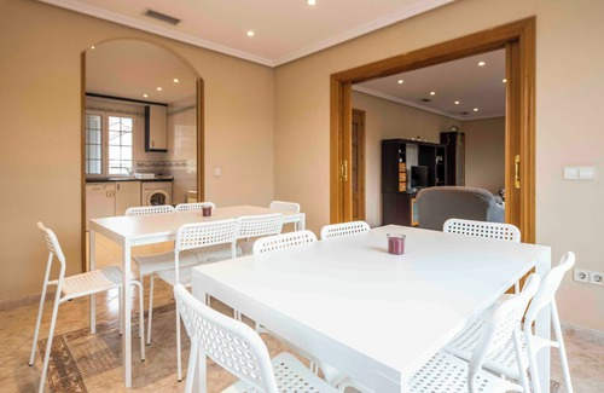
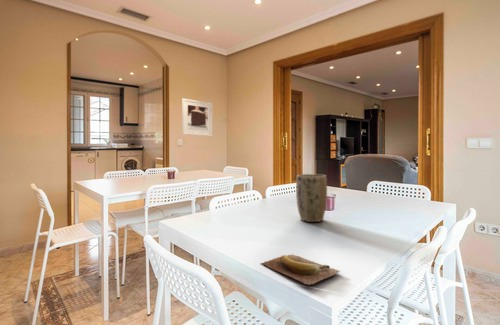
+ plant pot [295,173,328,223]
+ banana [259,254,341,286]
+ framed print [181,98,213,137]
